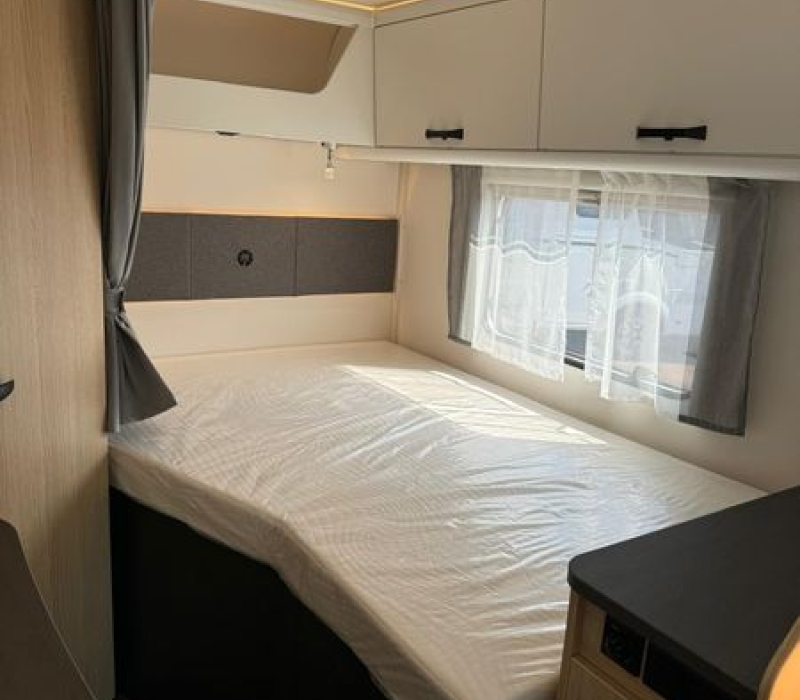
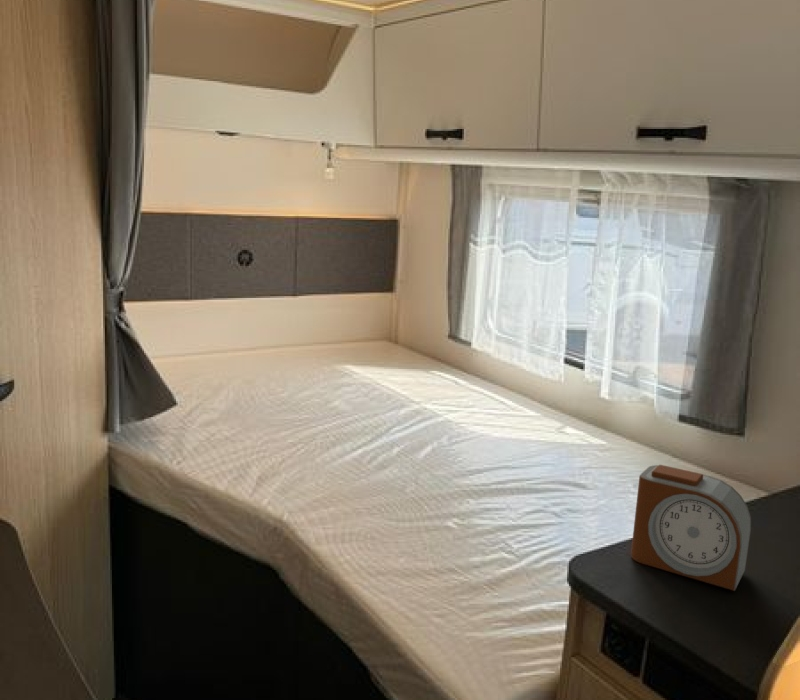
+ alarm clock [630,464,752,592]
